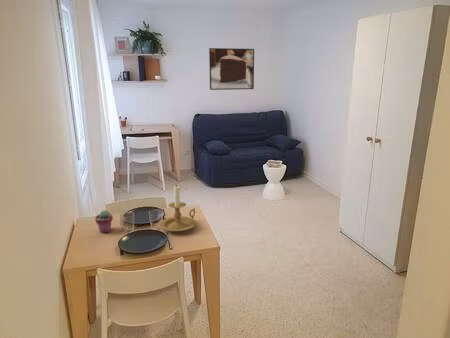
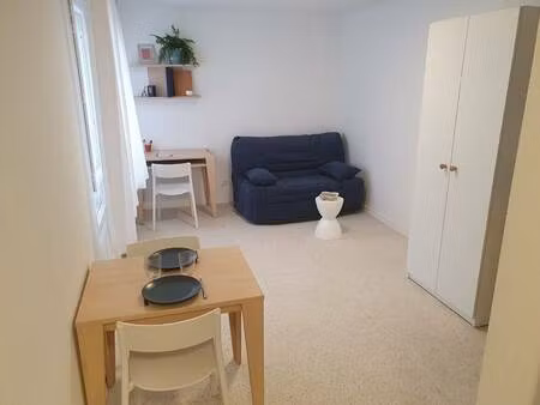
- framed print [208,47,255,91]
- candle holder [159,184,197,232]
- potted succulent [94,209,114,234]
